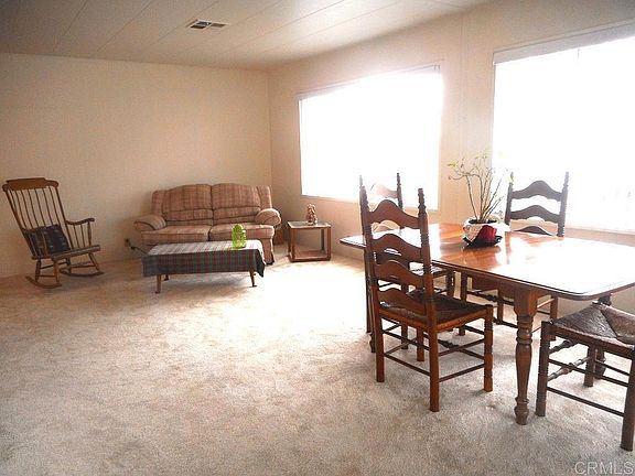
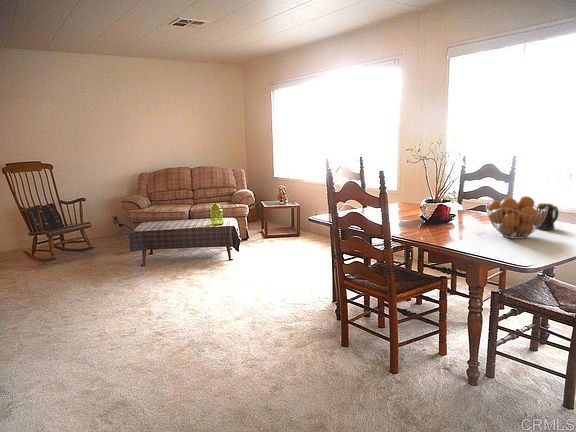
+ mug [535,202,560,231]
+ fruit basket [485,195,549,240]
